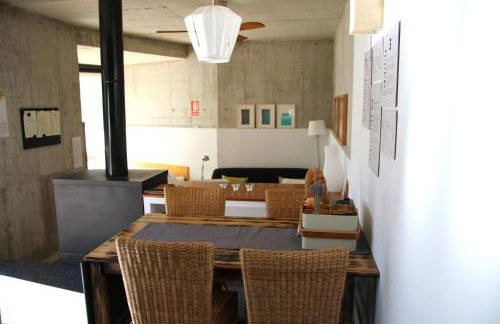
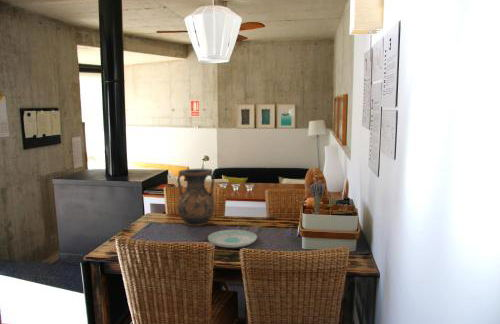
+ vase [176,168,216,227]
+ plate [207,229,258,249]
